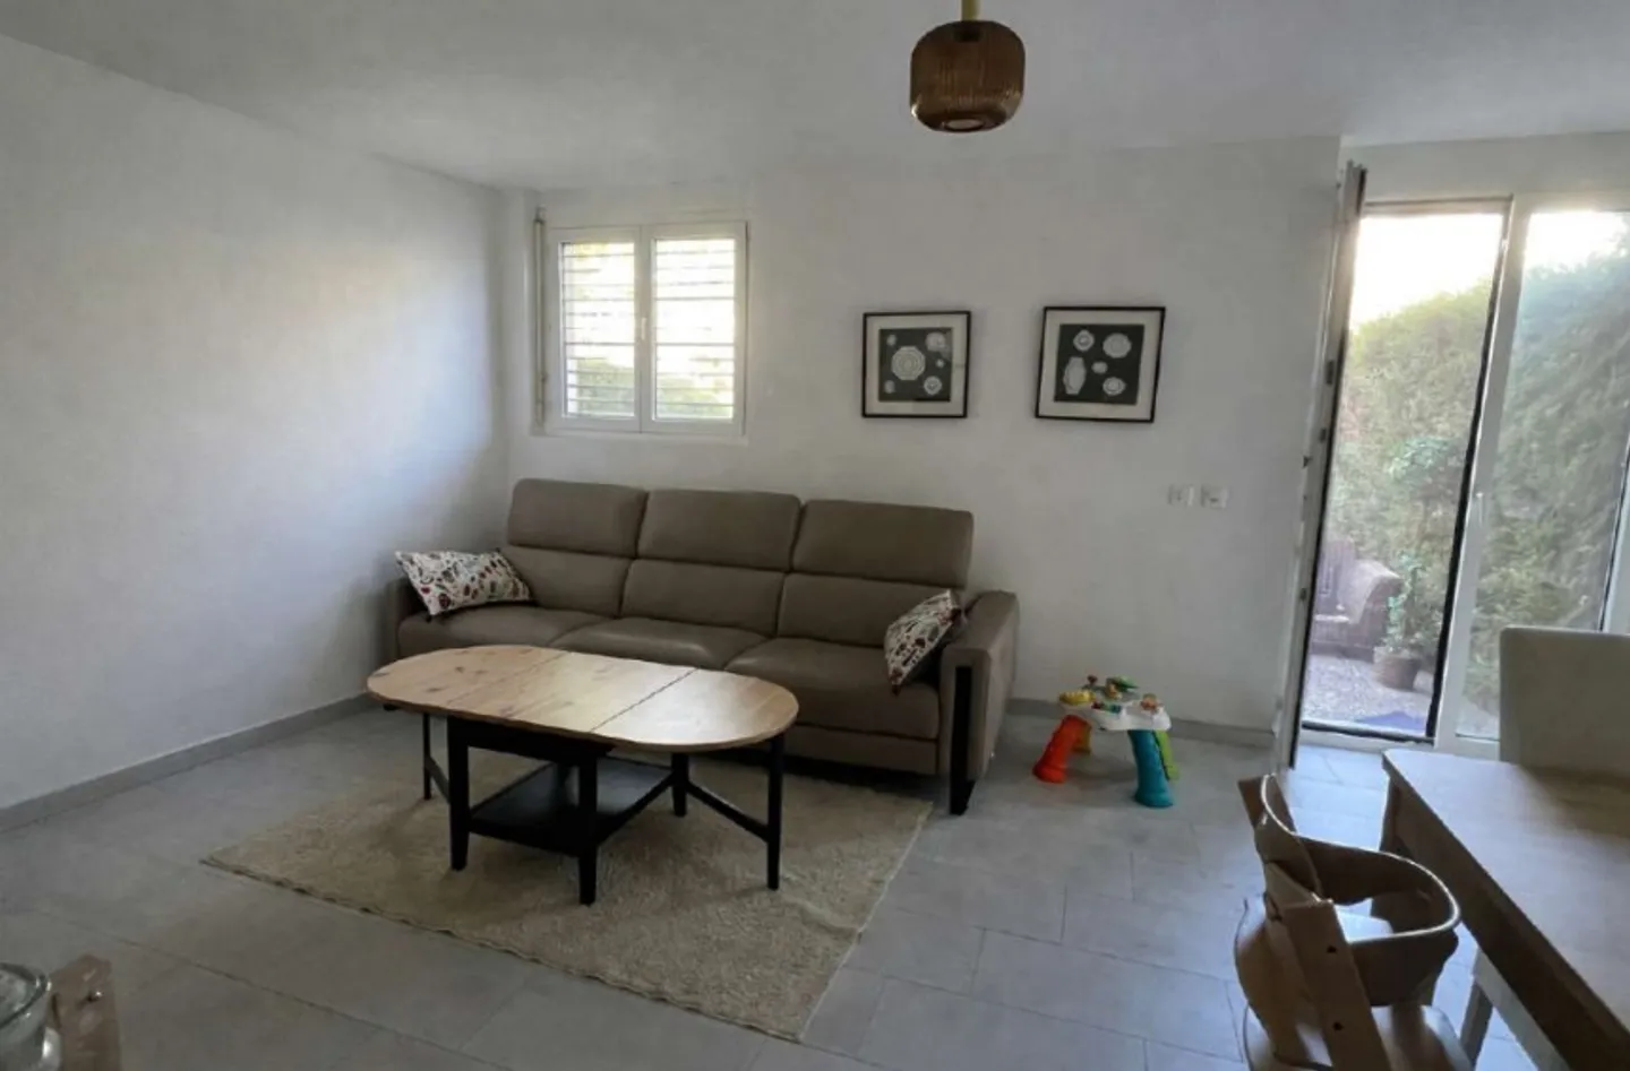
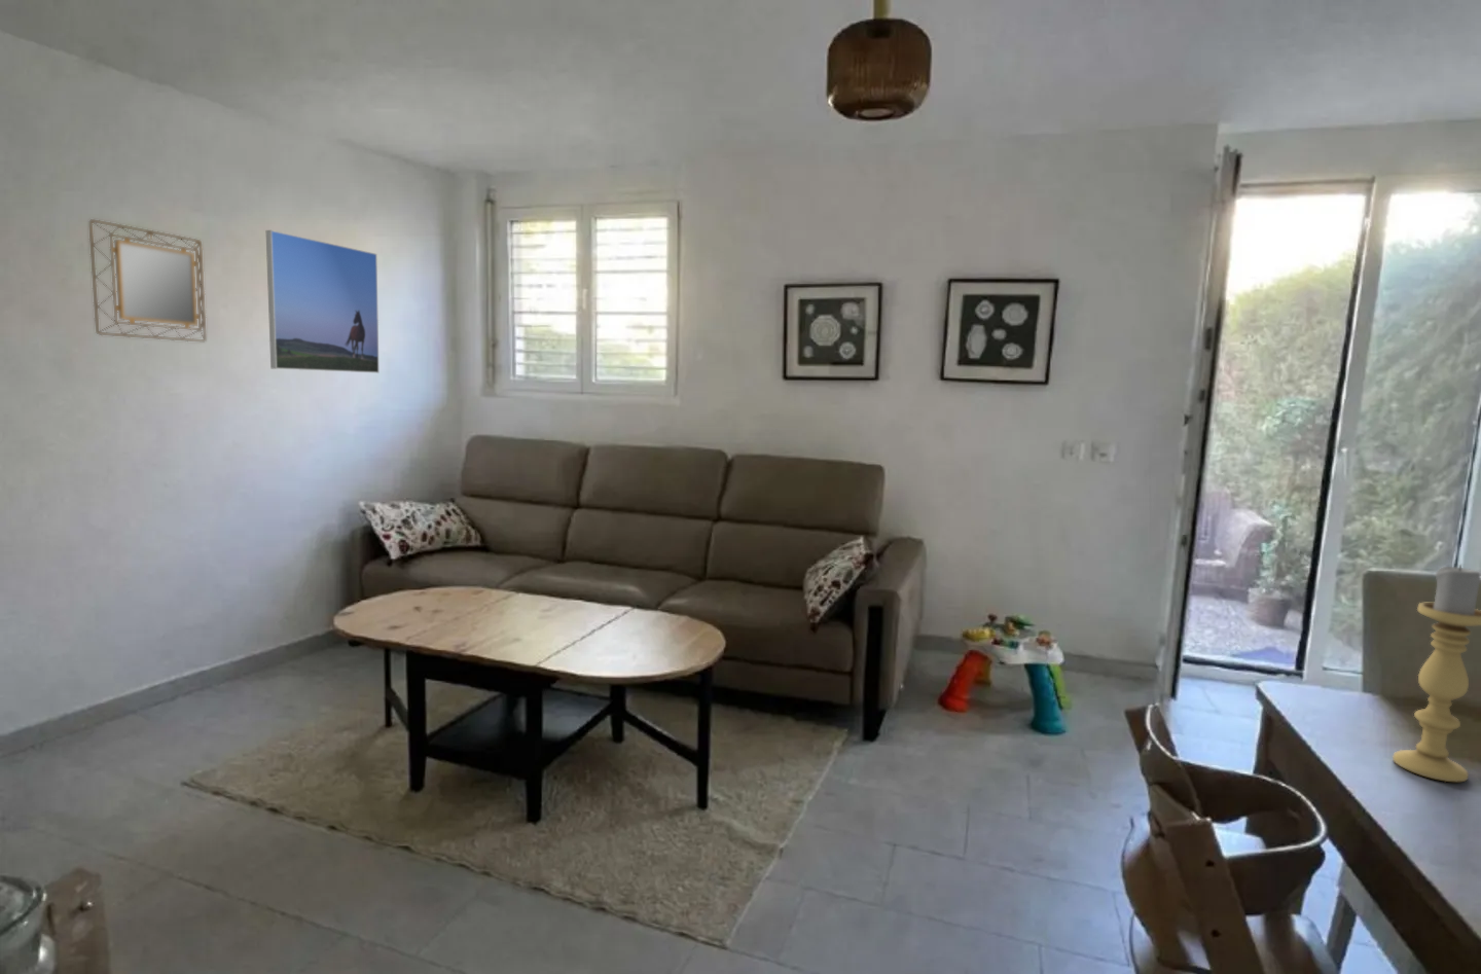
+ candle holder [1392,563,1481,783]
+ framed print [265,229,379,374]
+ home mirror [88,218,206,342]
